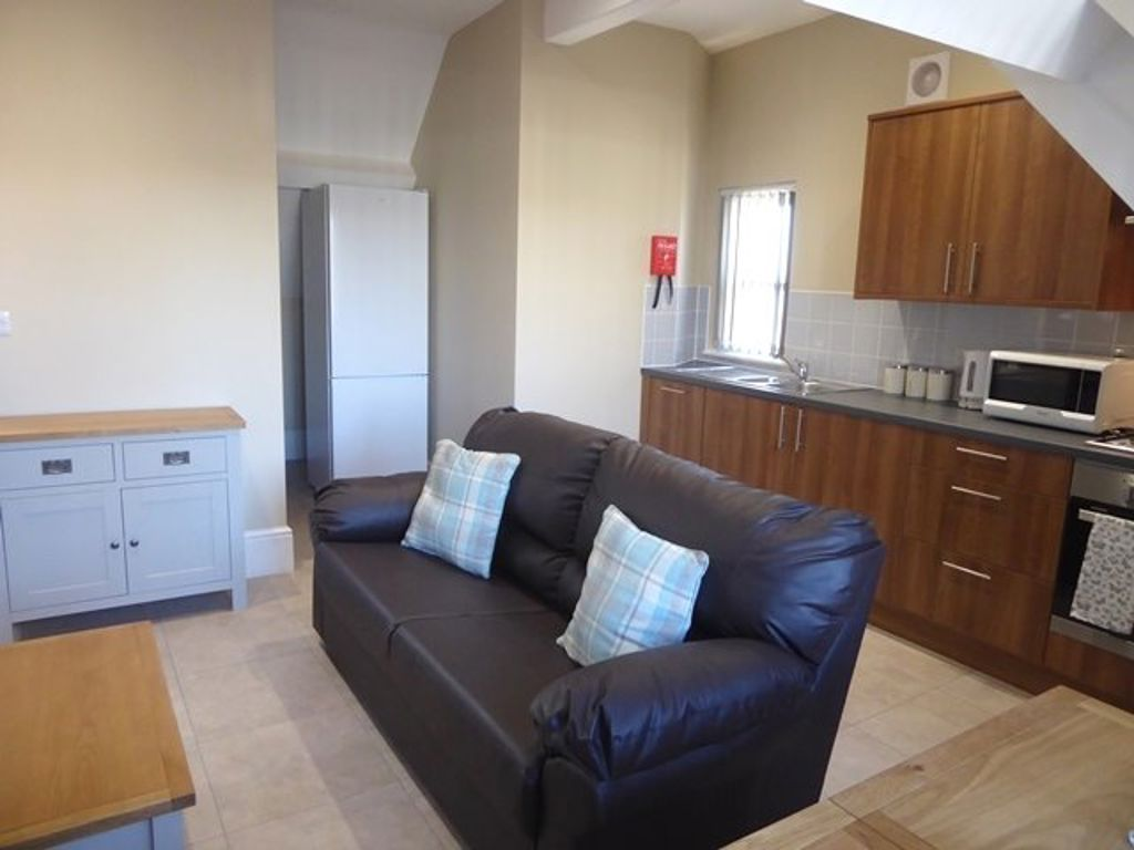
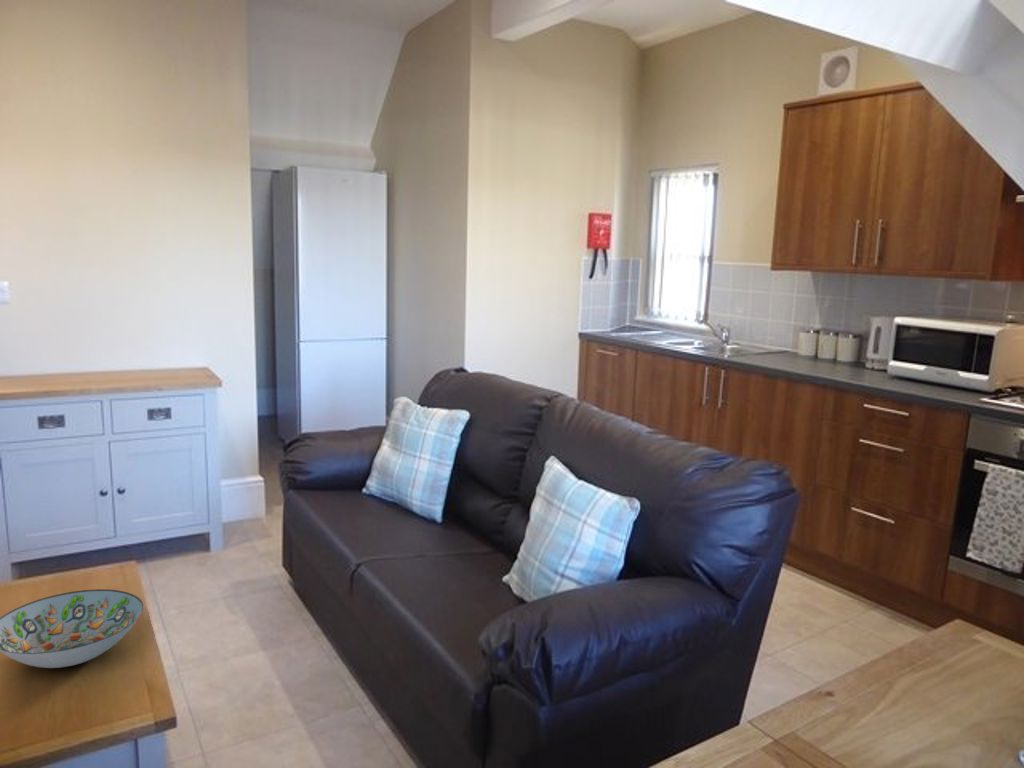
+ decorative bowl [0,588,144,669]
